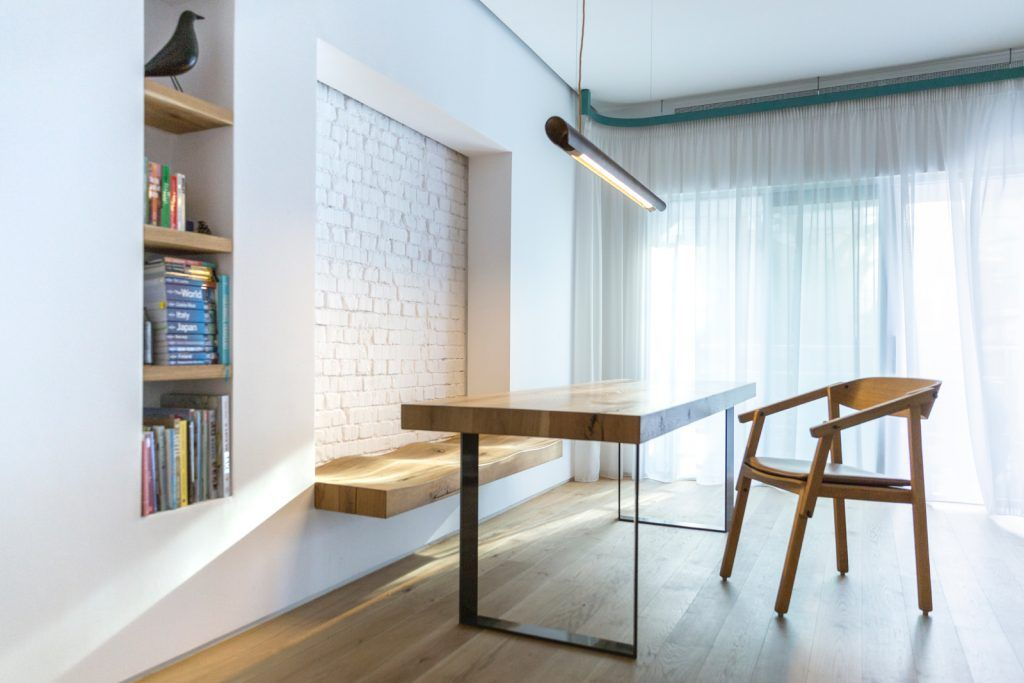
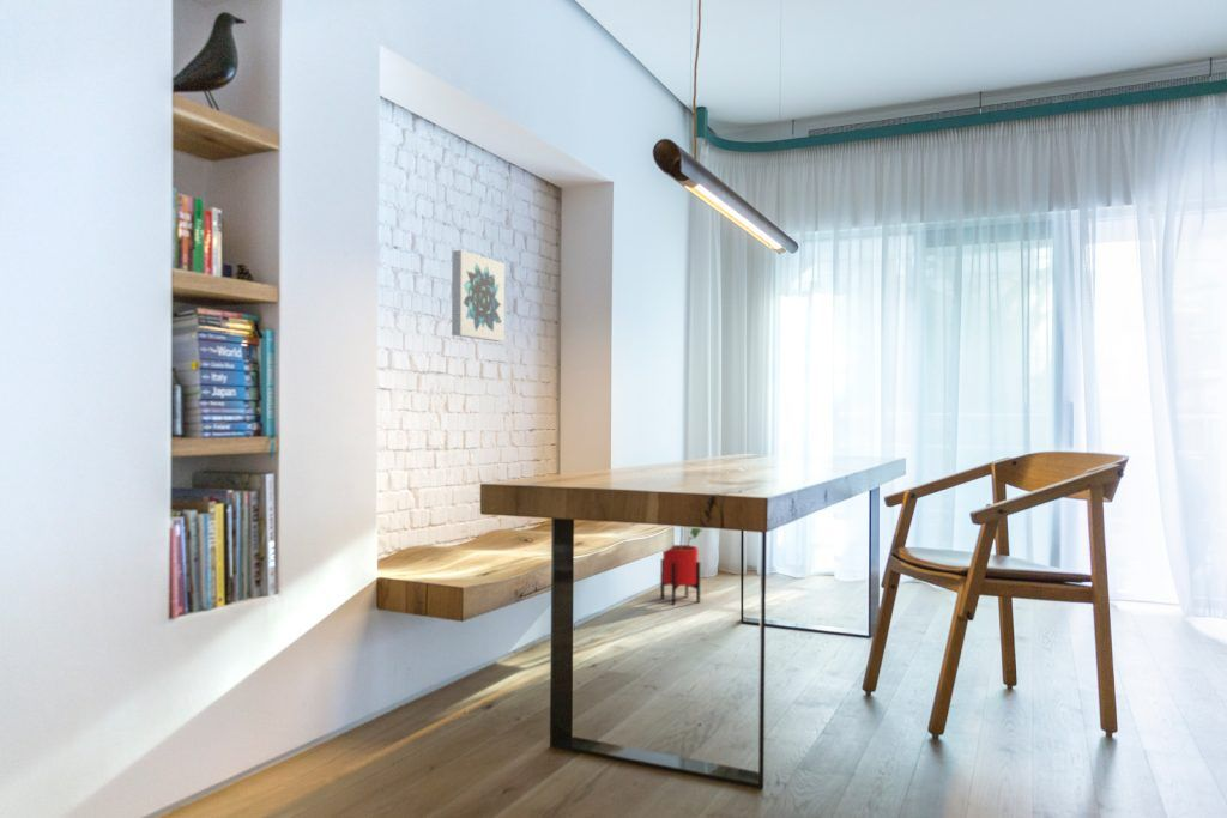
+ wall art [451,249,506,343]
+ house plant [659,527,703,606]
